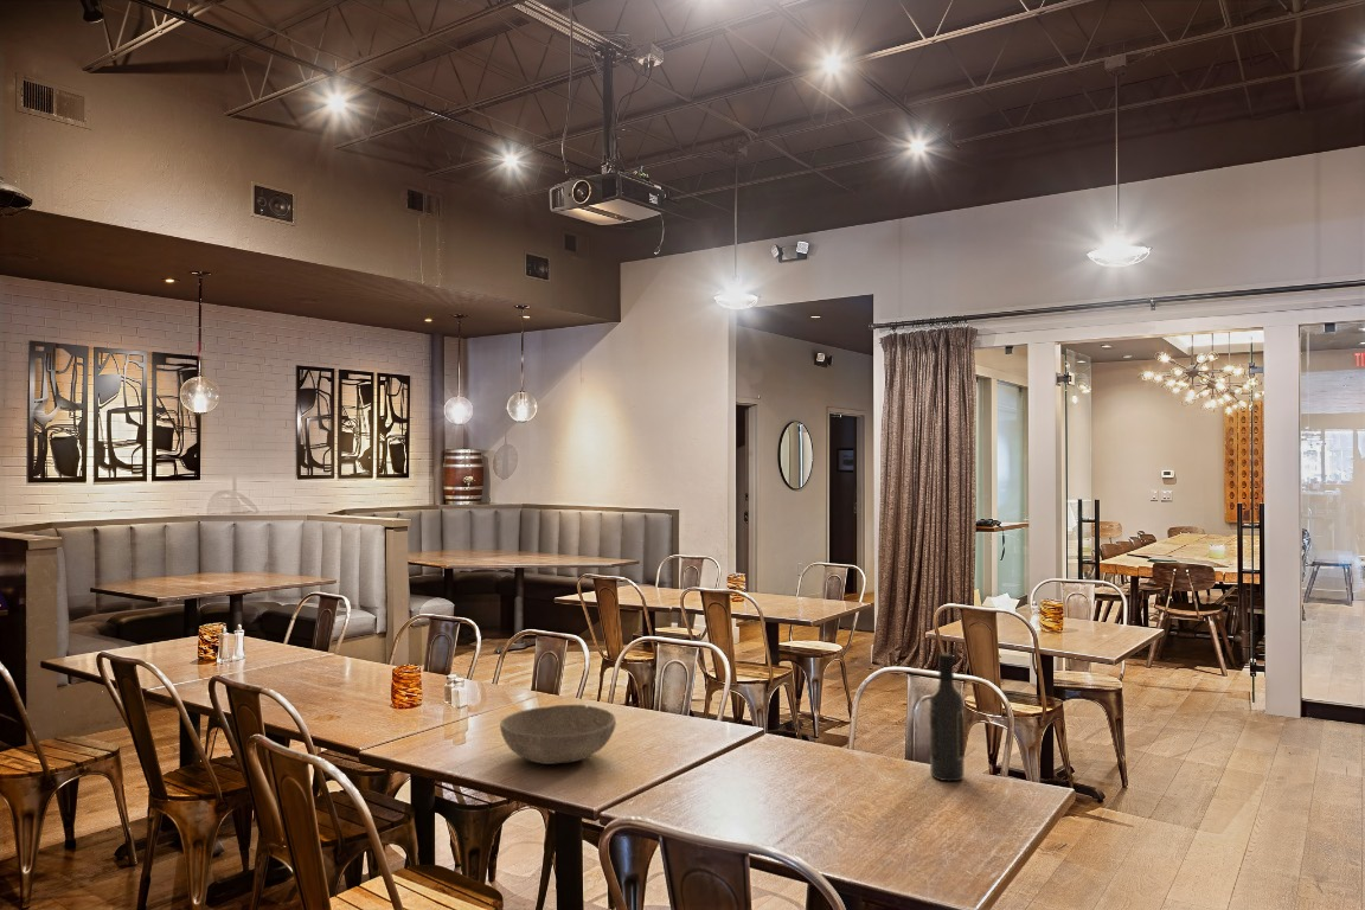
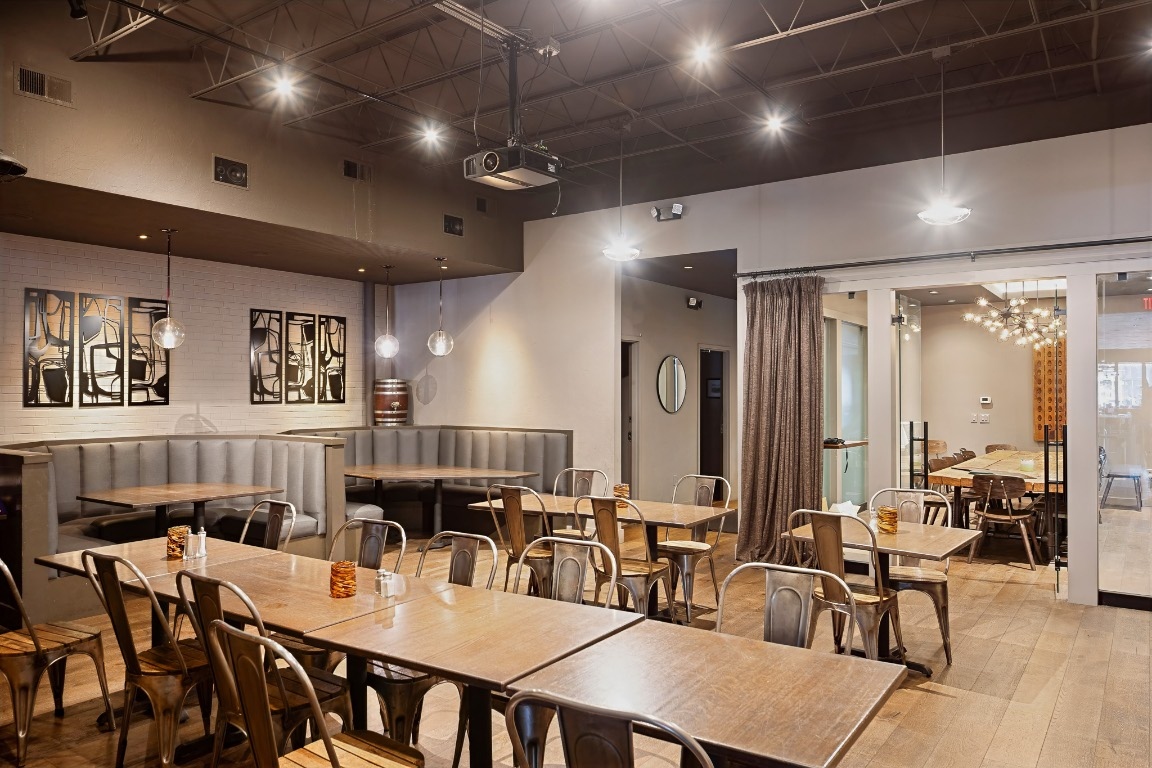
- bowl [499,704,617,765]
- wine bottle [928,653,966,782]
